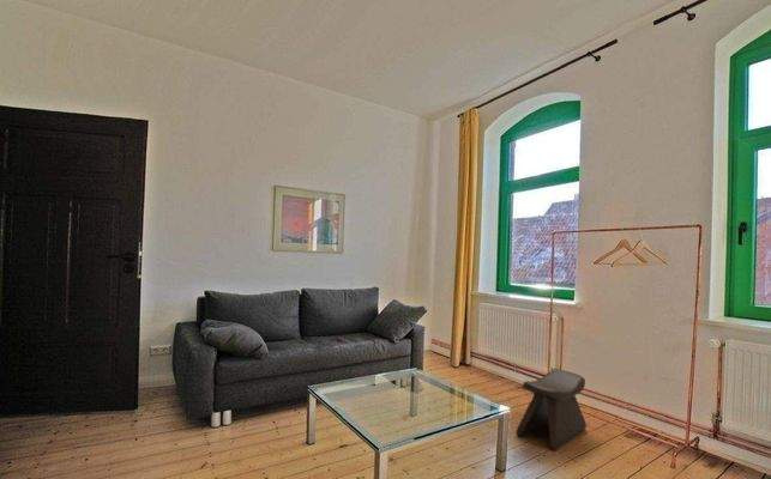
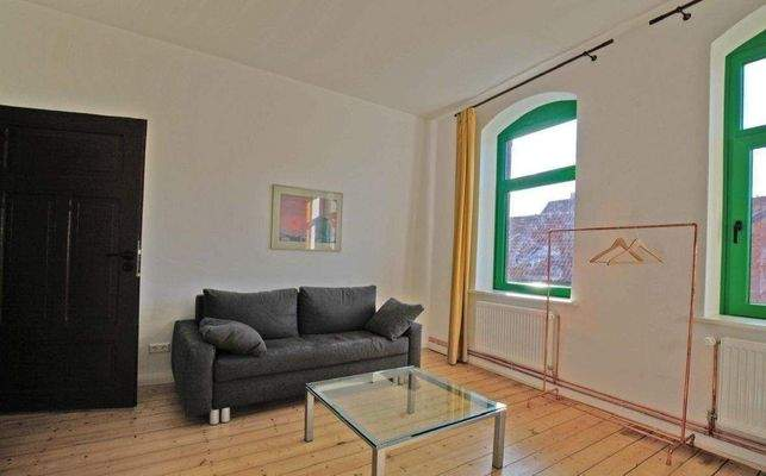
- stool [516,369,588,453]
